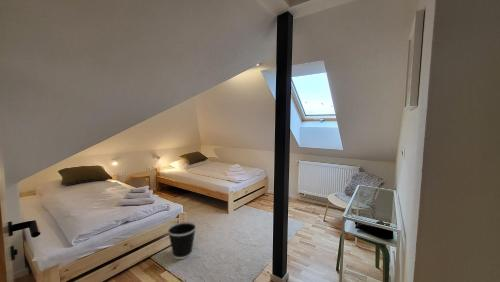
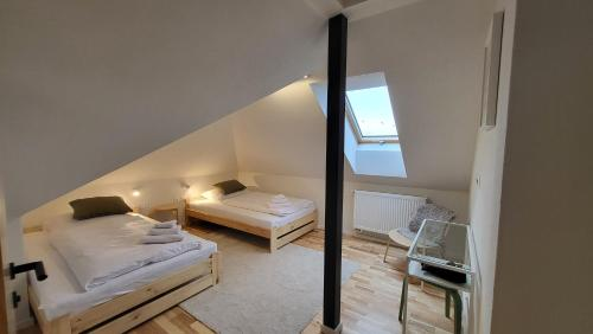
- wastebasket [167,221,197,260]
